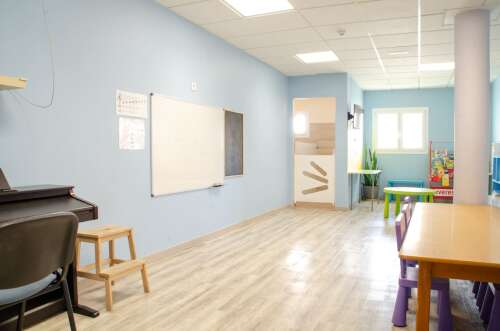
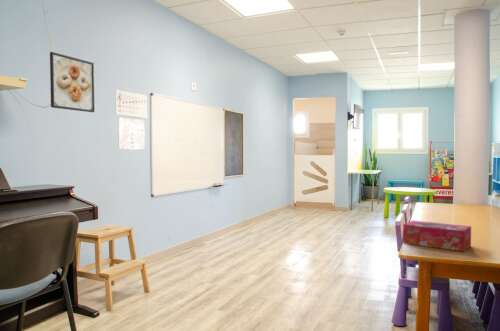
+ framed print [49,51,95,113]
+ tissue box [402,220,472,252]
